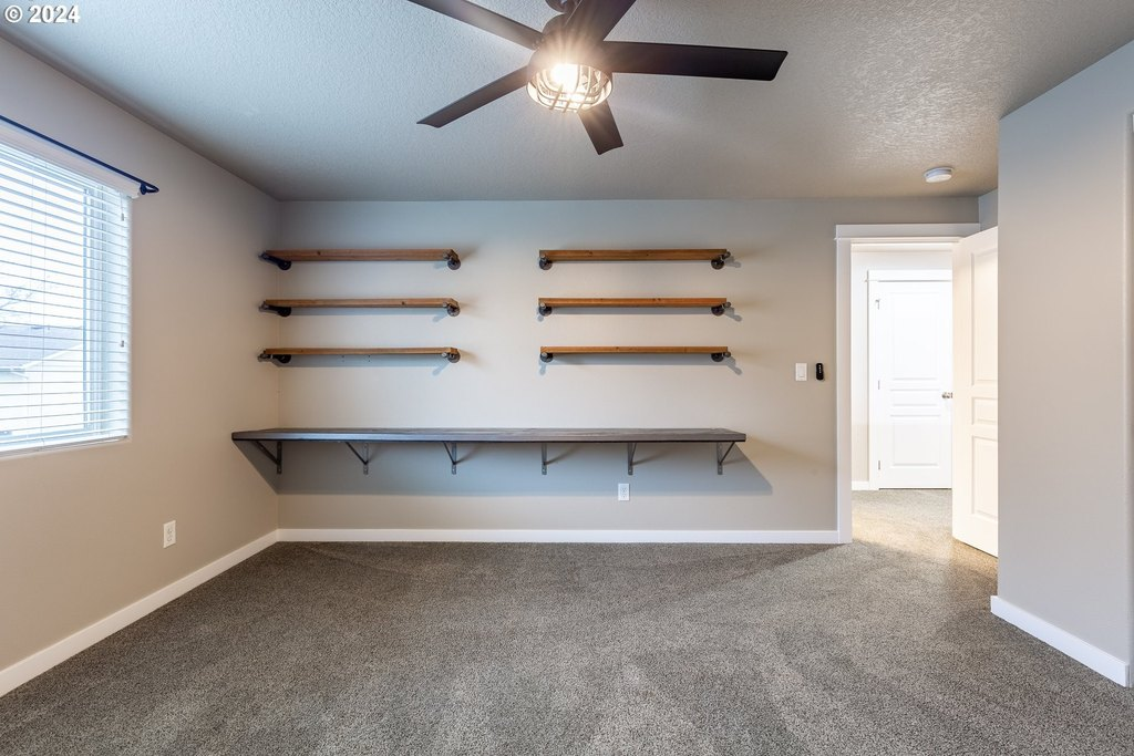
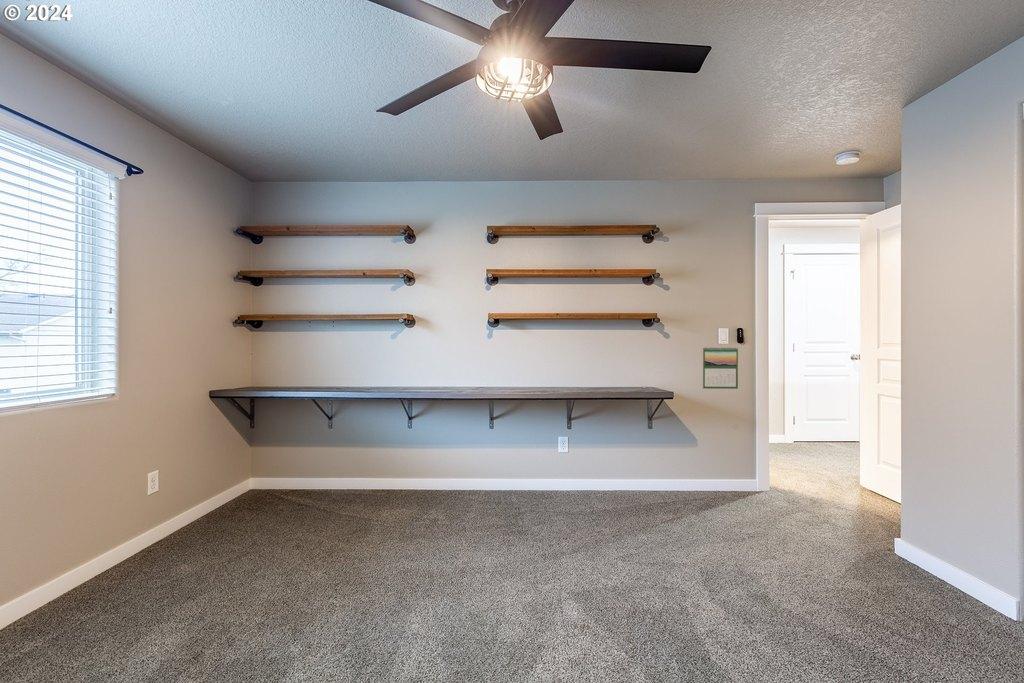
+ calendar [702,345,739,390]
